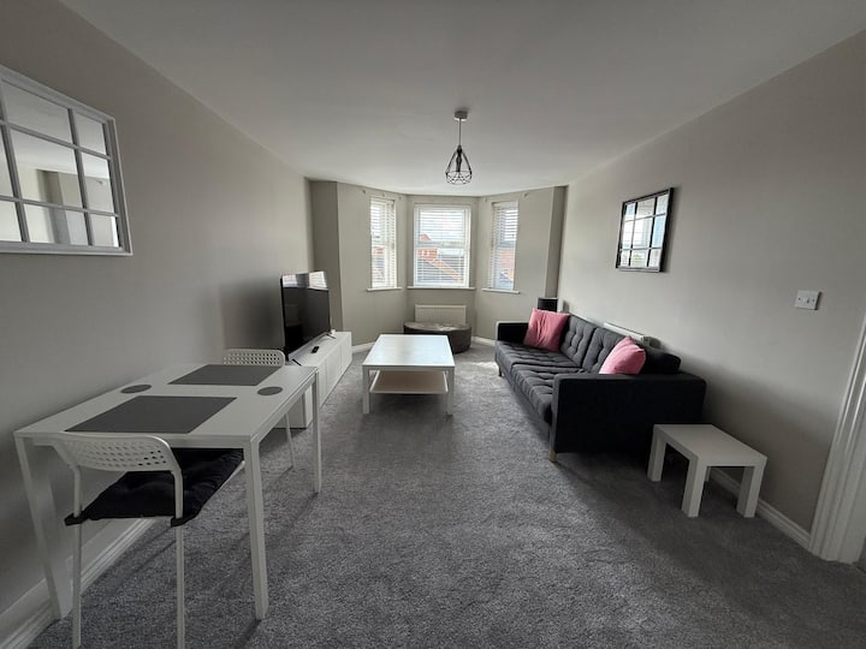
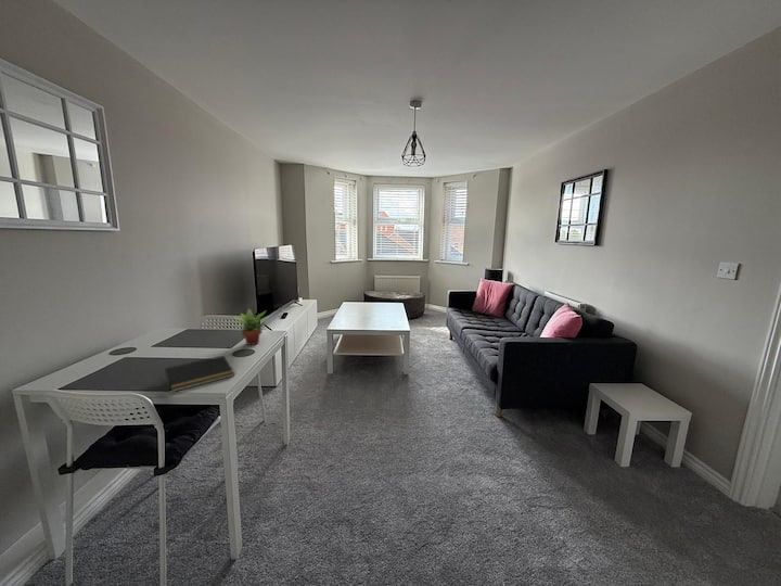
+ notepad [164,355,235,393]
+ succulent plant [232,307,271,346]
